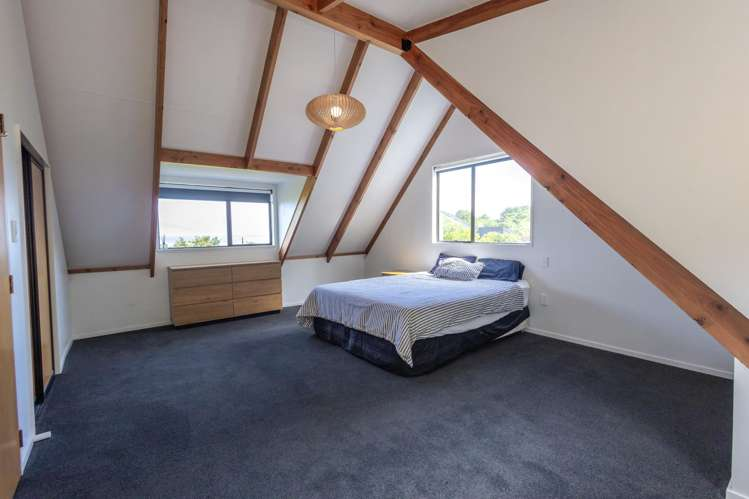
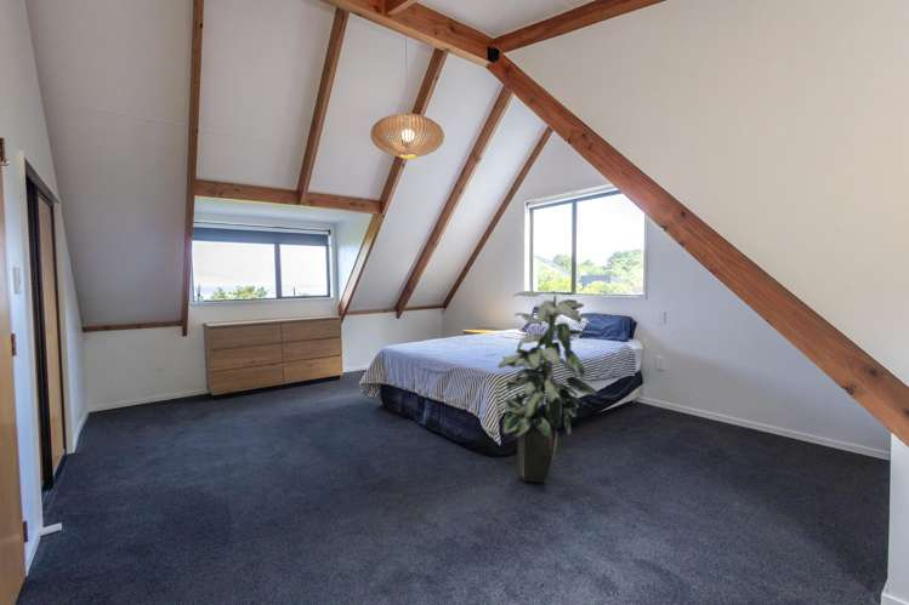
+ indoor plant [496,290,598,485]
